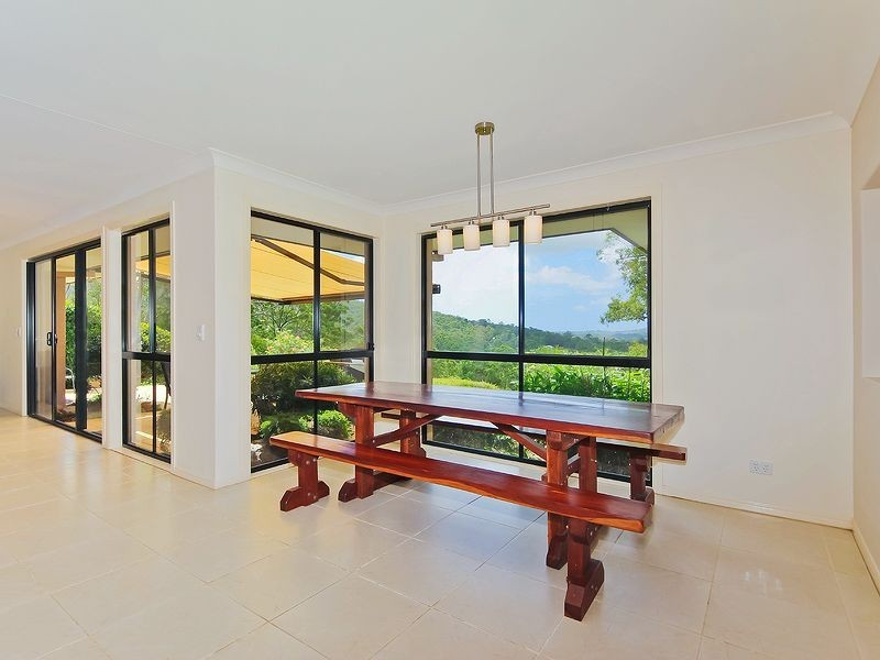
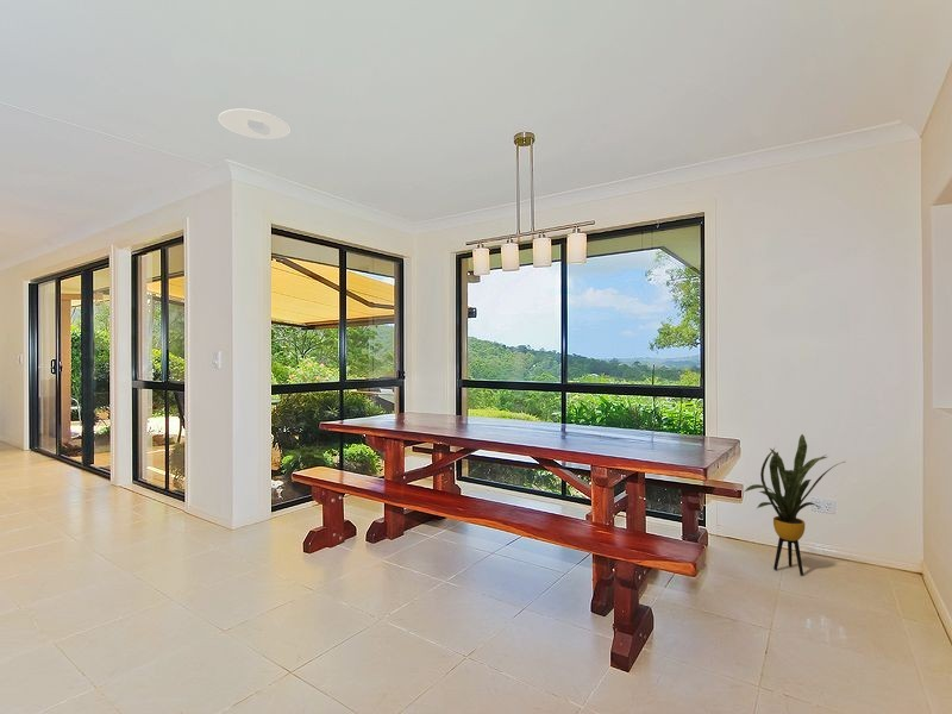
+ recessed light [217,108,292,140]
+ house plant [743,433,845,576]
